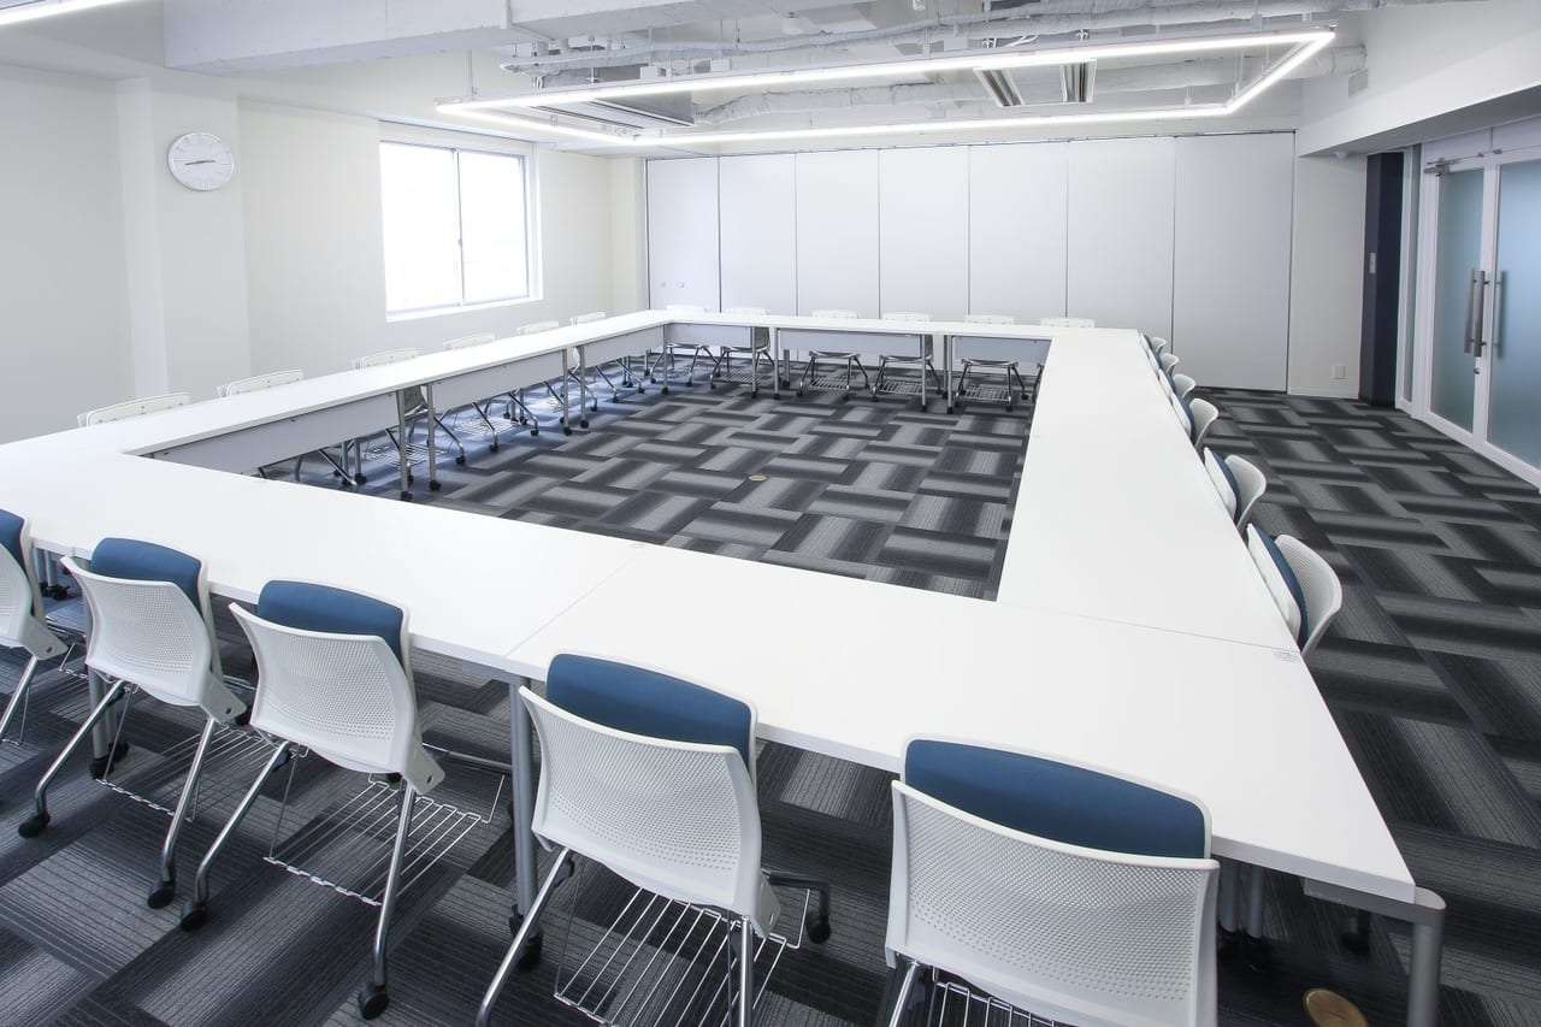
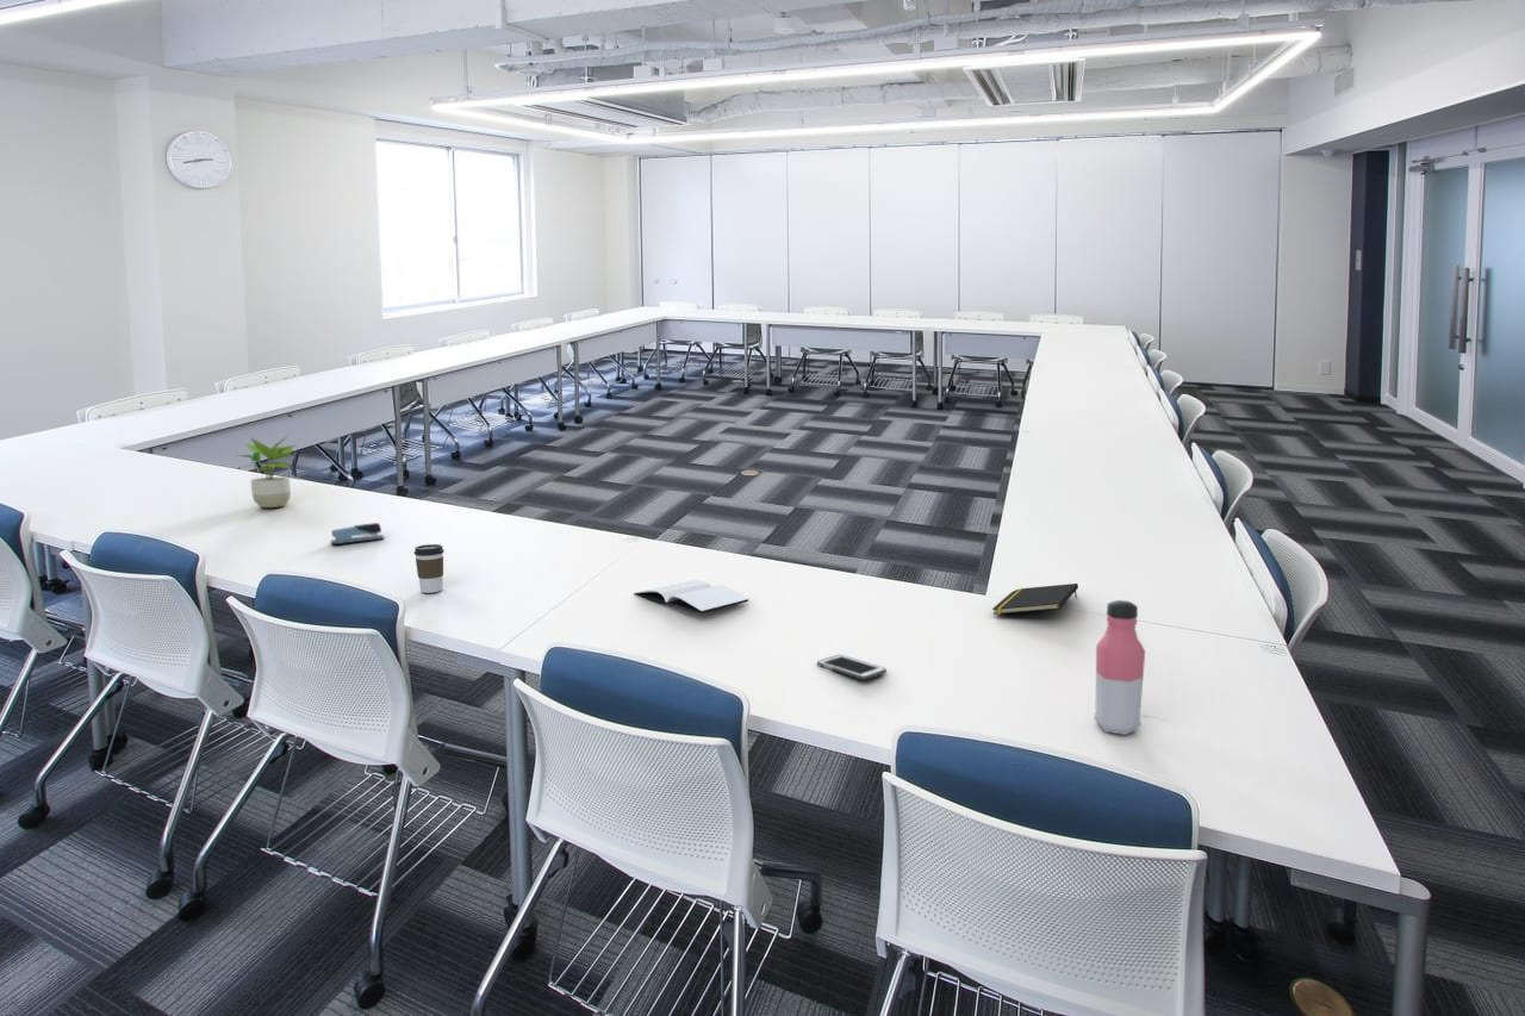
+ water bottle [1093,599,1146,736]
+ coffee cup [413,543,446,594]
+ notepad [991,582,1079,616]
+ stapler [330,522,385,546]
+ book [633,579,749,615]
+ potted plant [236,434,298,509]
+ cell phone [816,654,888,681]
